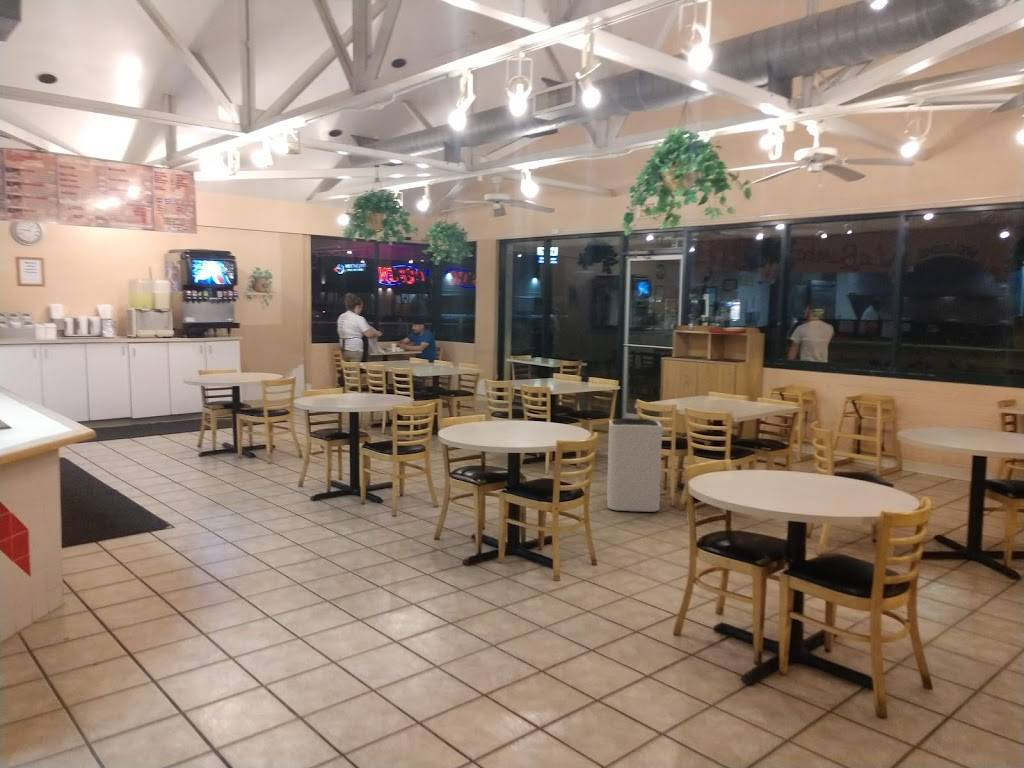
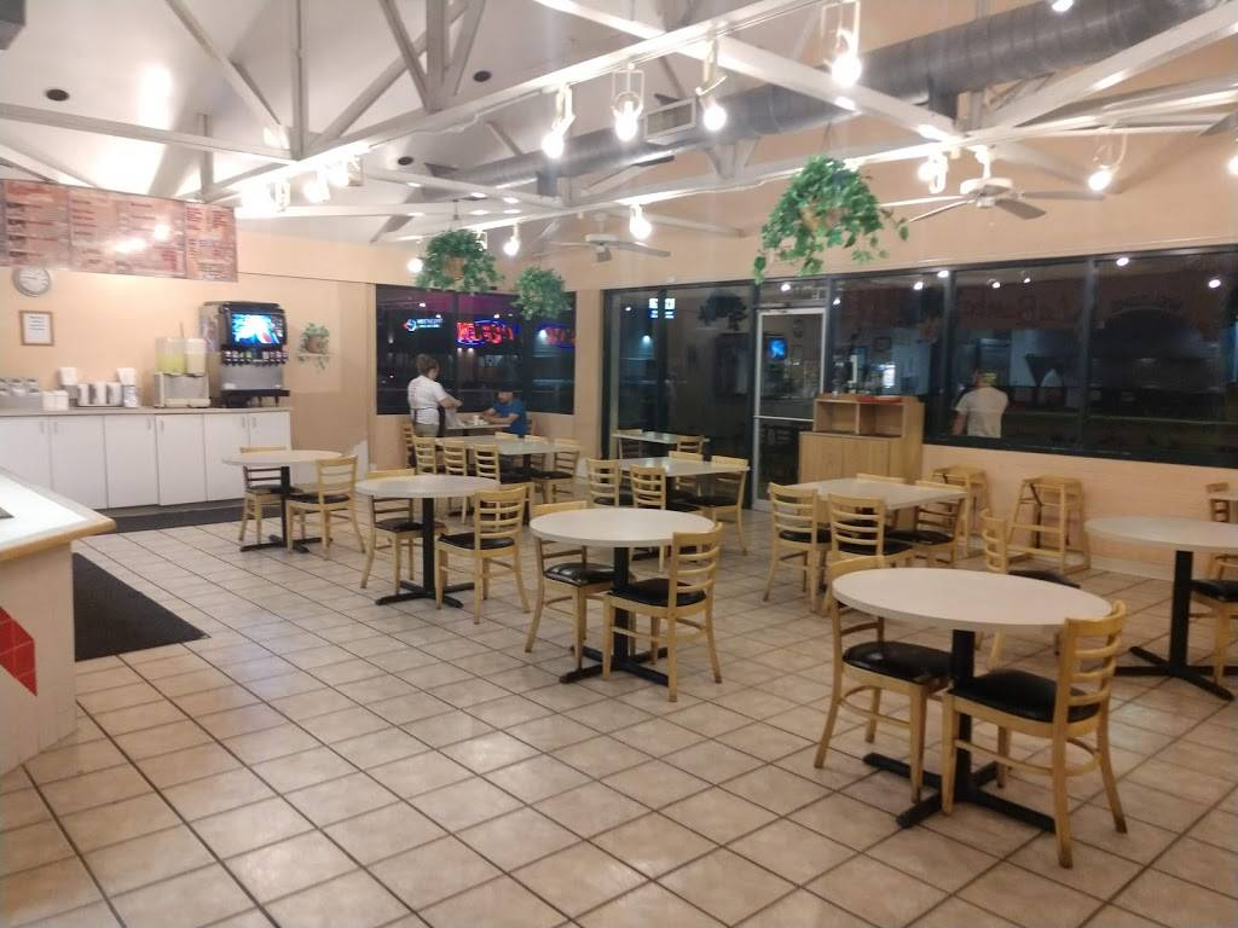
- trash can [606,417,663,513]
